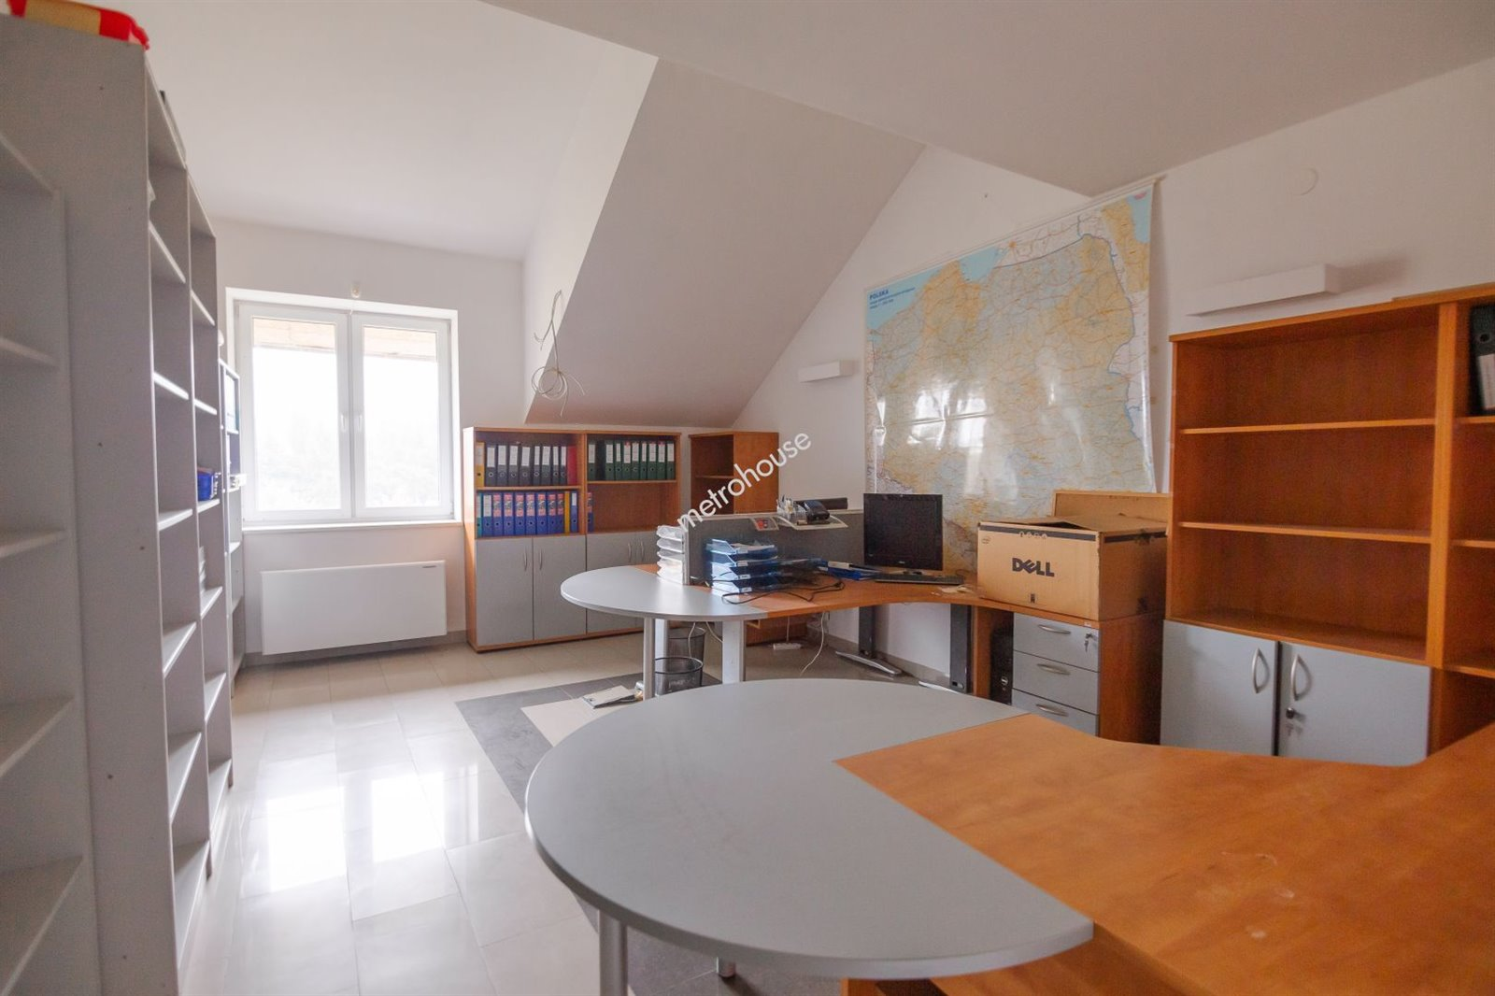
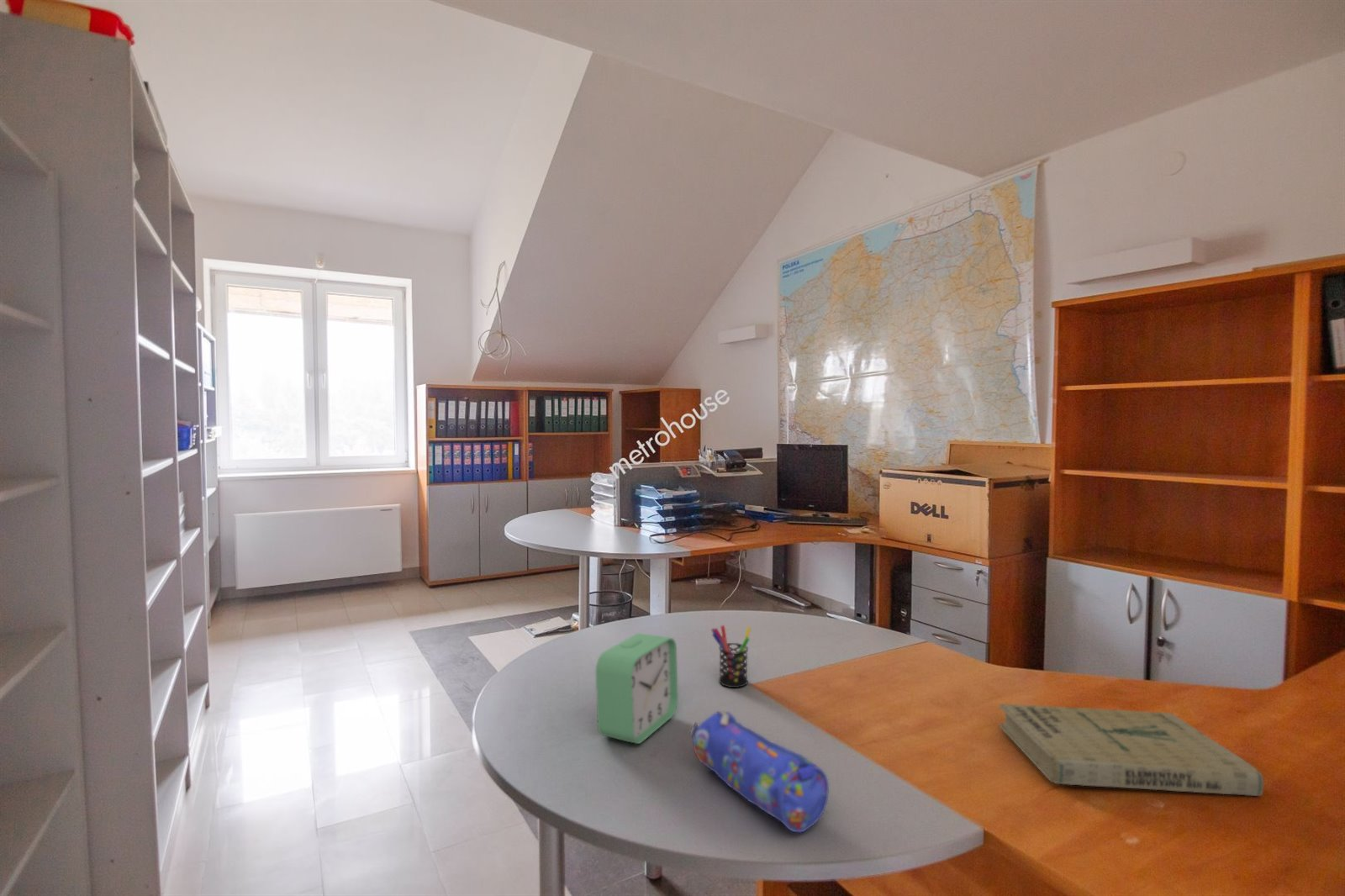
+ book [998,704,1265,797]
+ alarm clock [595,633,679,745]
+ pencil case [688,709,830,834]
+ pen holder [710,625,752,688]
